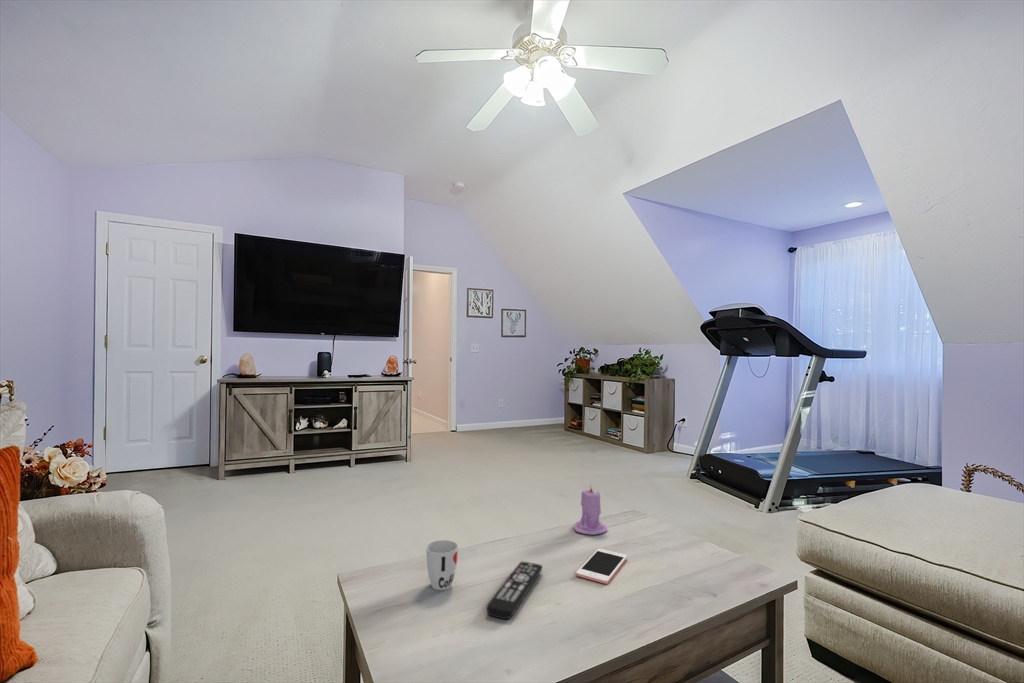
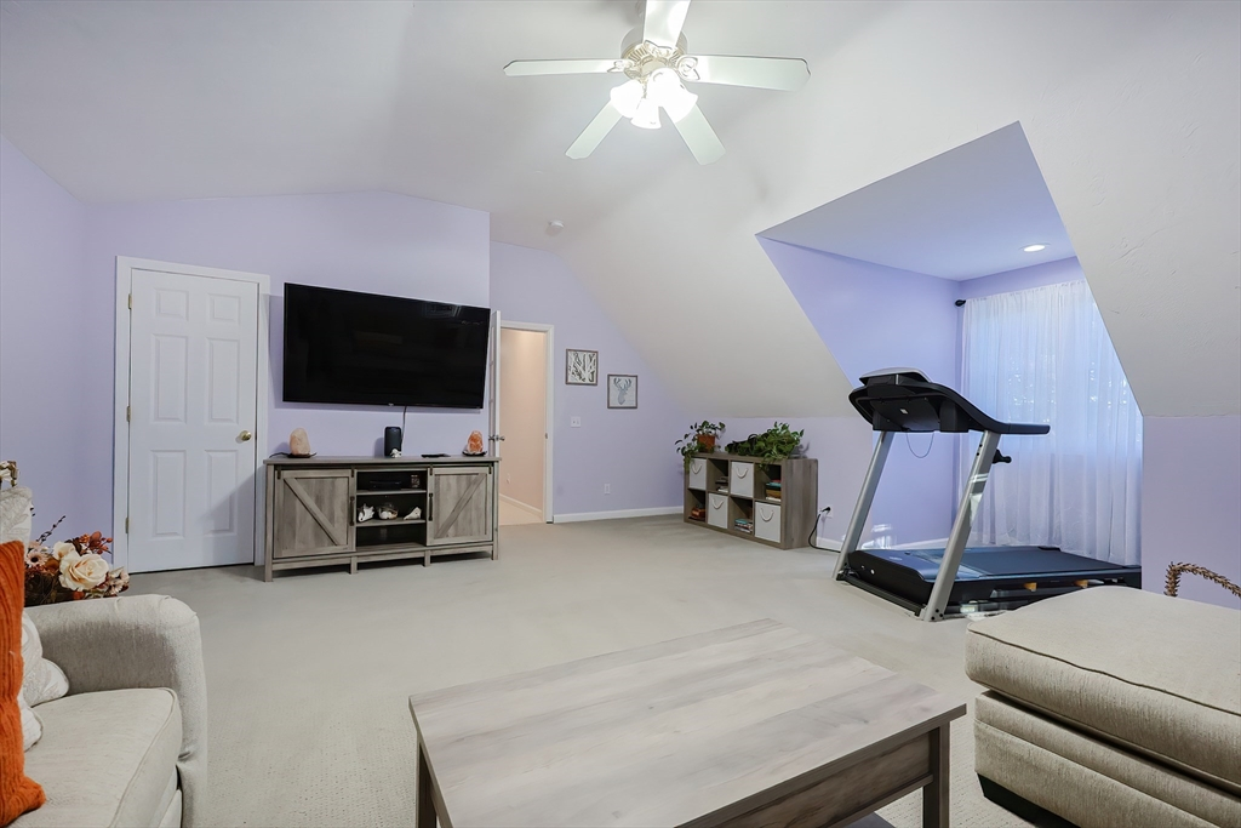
- cell phone [575,548,628,585]
- remote control [485,561,543,620]
- cup [425,539,459,591]
- candle [573,484,608,536]
